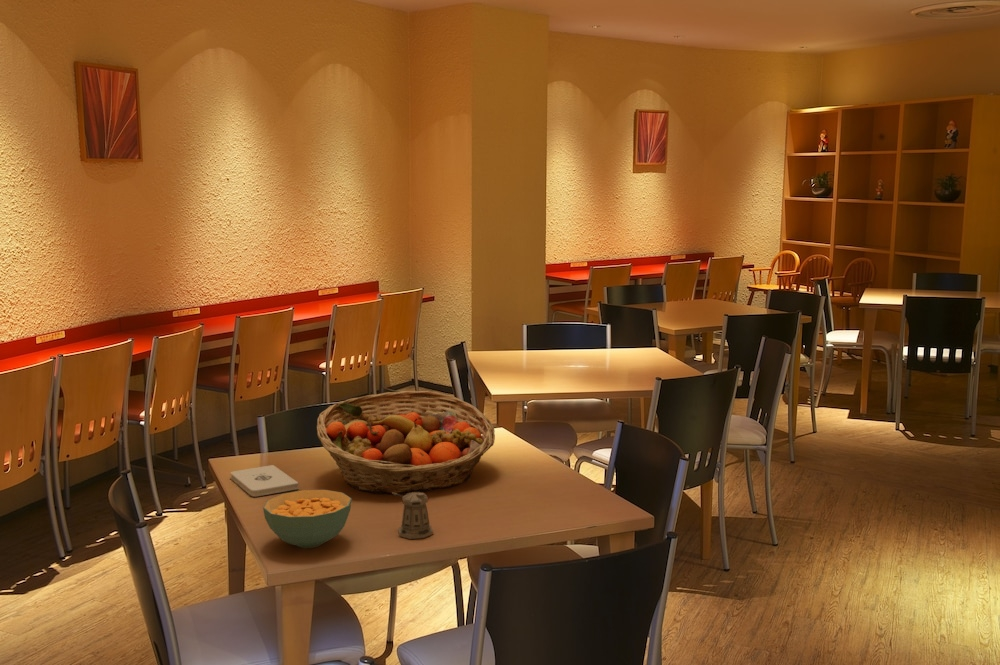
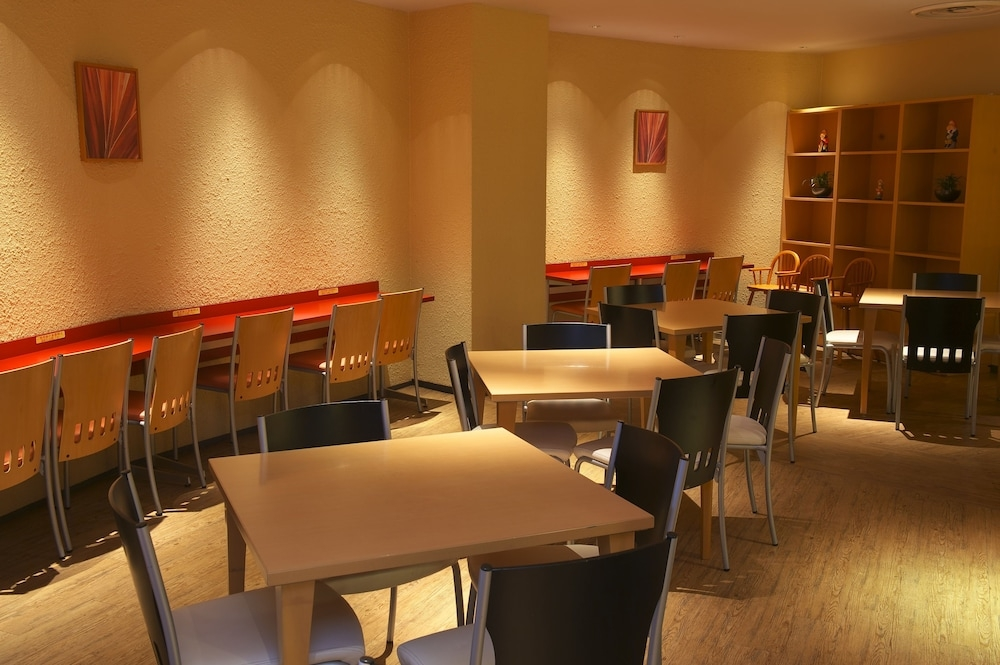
- fruit basket [316,390,496,495]
- notepad [230,464,300,497]
- pepper shaker [391,492,434,540]
- cereal bowl [262,489,352,549]
